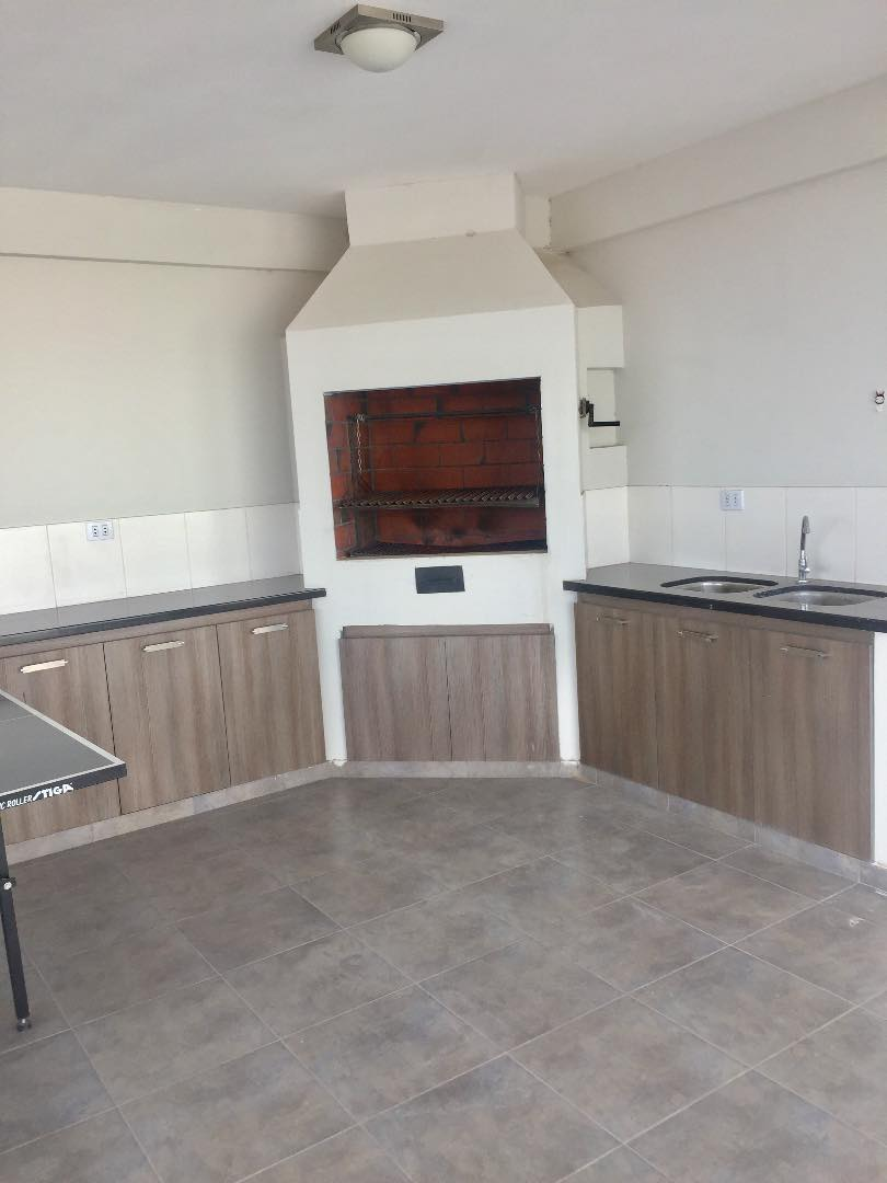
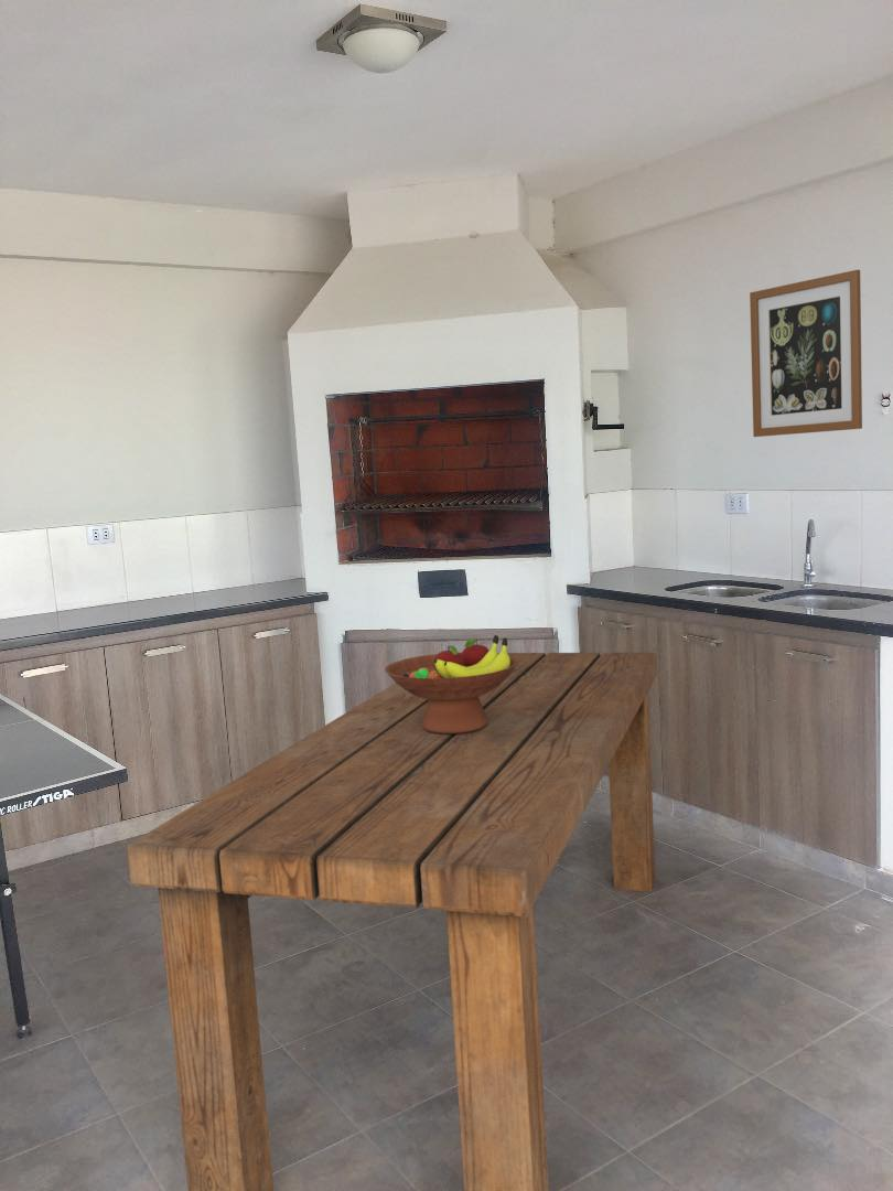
+ fruit bowl [384,634,518,734]
+ dining table [127,652,658,1191]
+ wall art [749,269,863,438]
